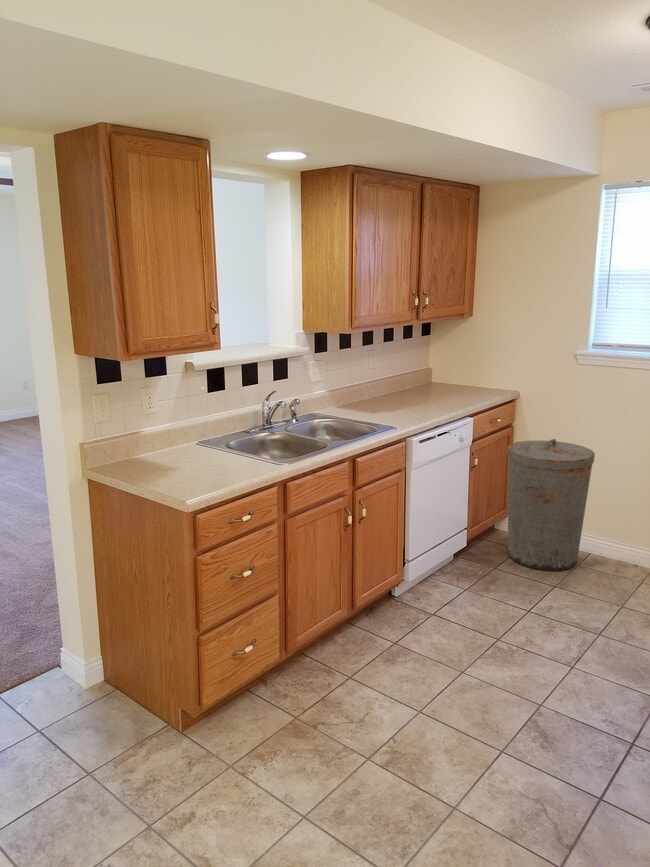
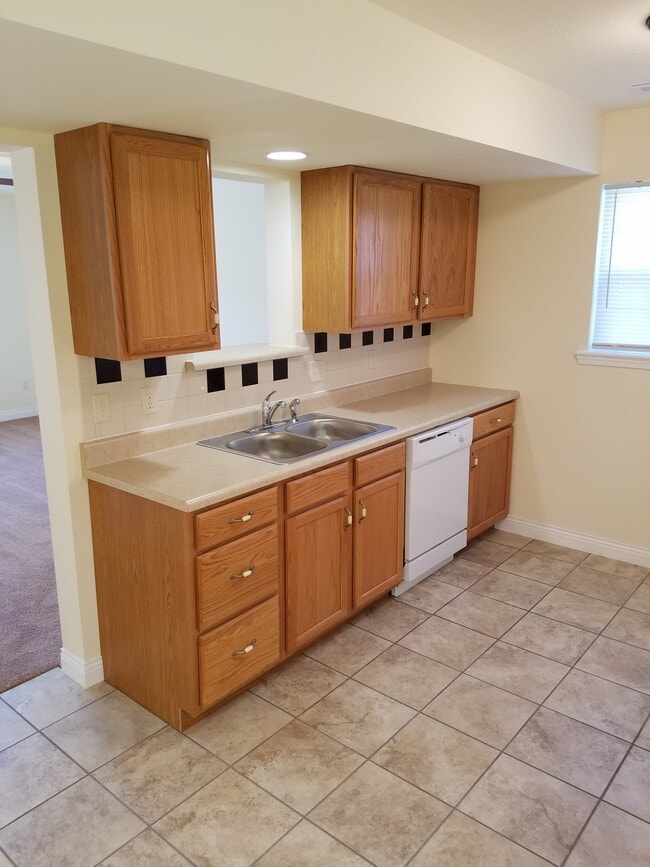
- trash can [506,438,596,572]
